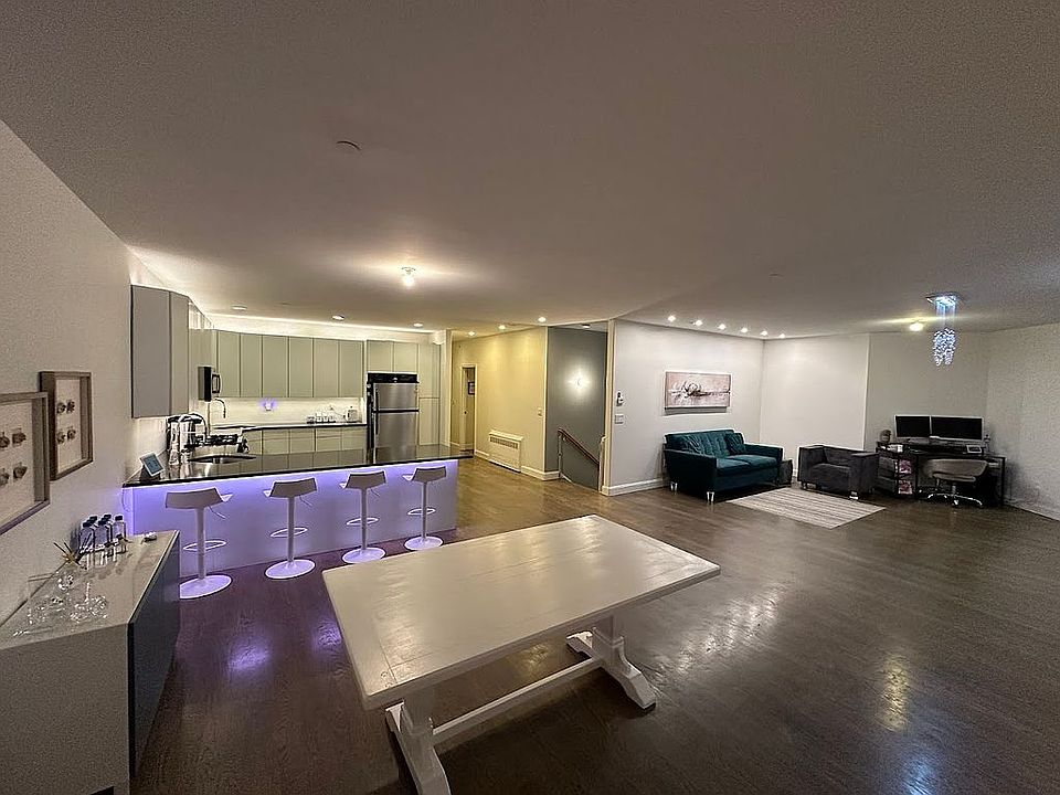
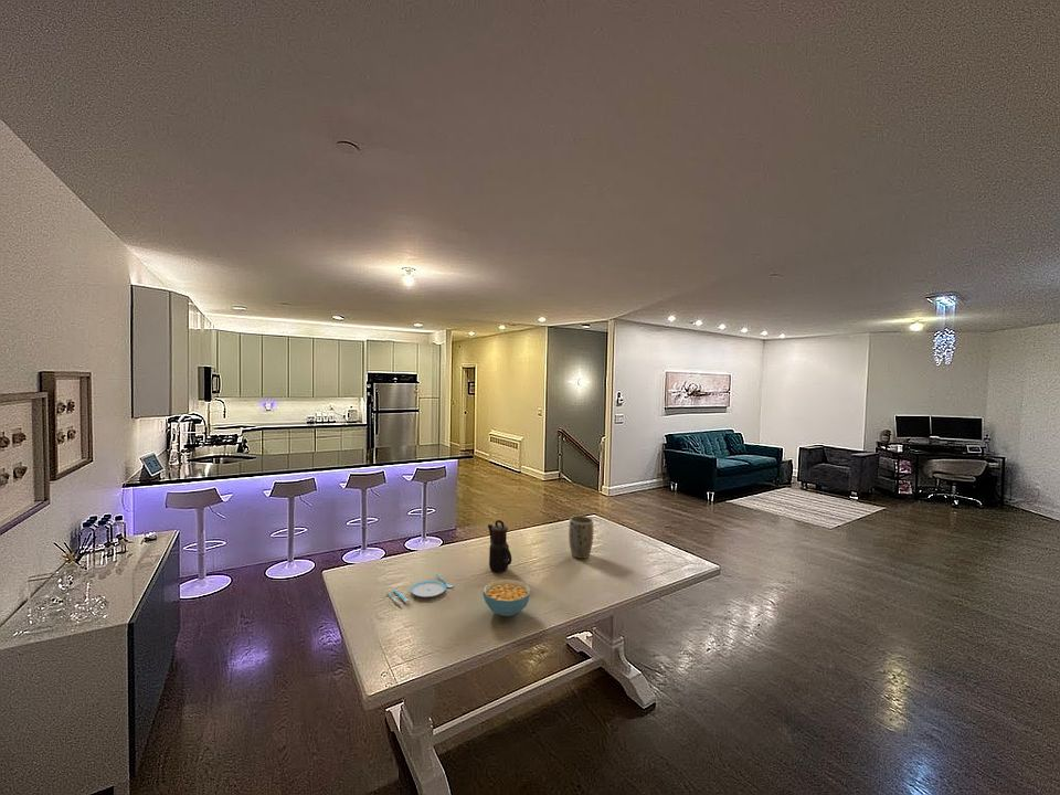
+ plate [385,572,455,606]
+ teapot [487,519,512,573]
+ cereal bowl [481,579,532,617]
+ plant pot [568,515,594,560]
